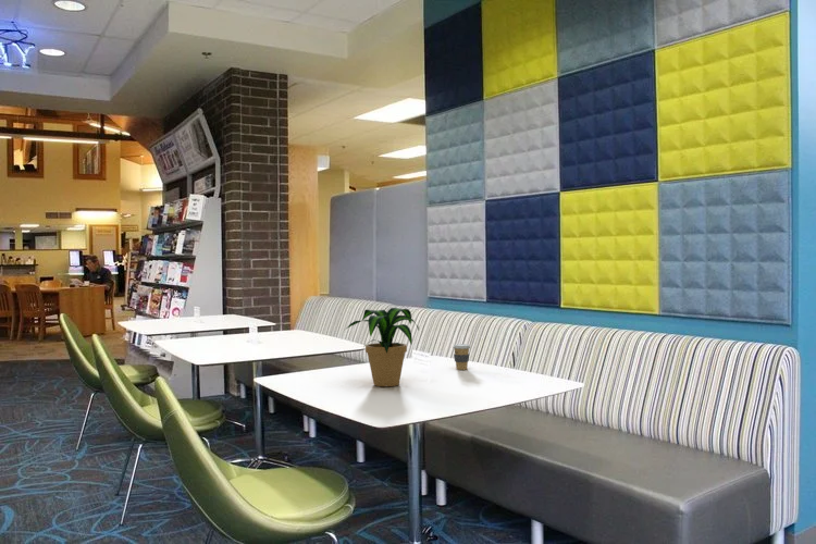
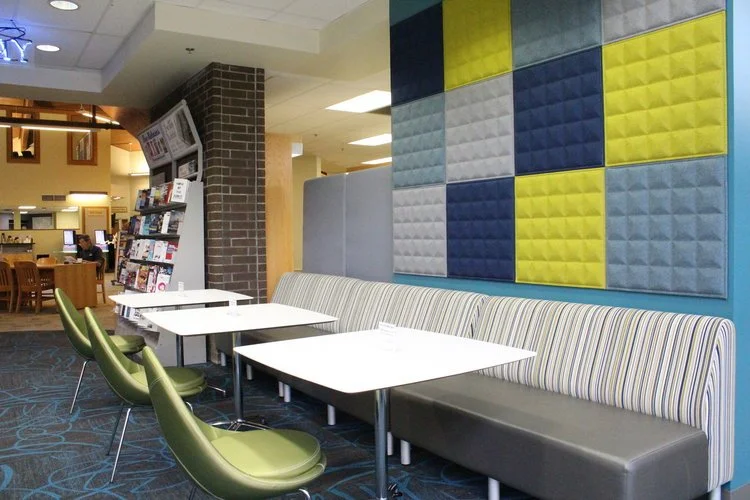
- potted plant [346,307,420,387]
- coffee cup [452,343,471,371]
